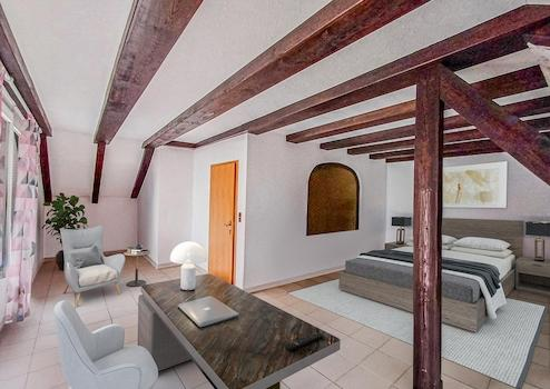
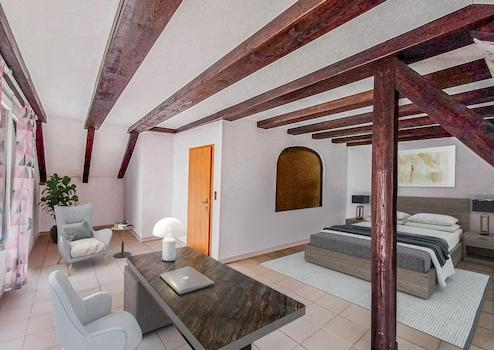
- remote control [283,331,324,351]
